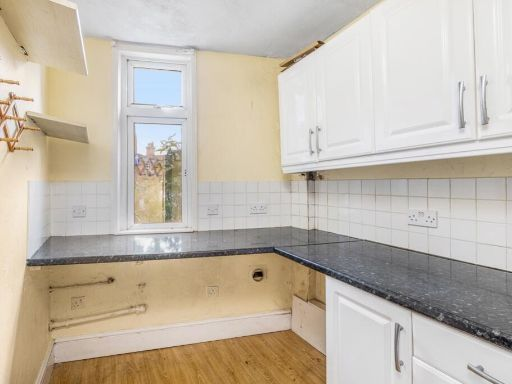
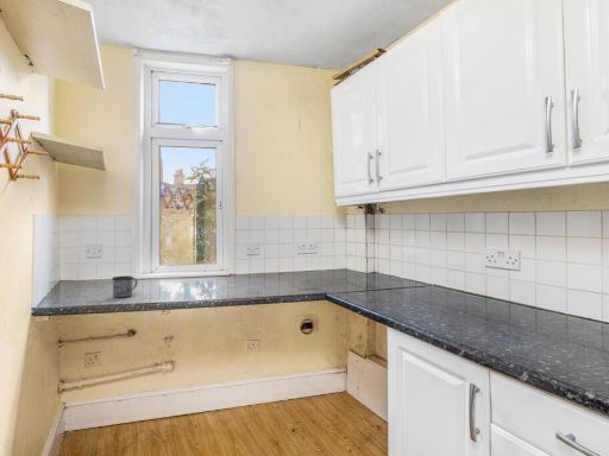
+ mug [111,274,138,298]
